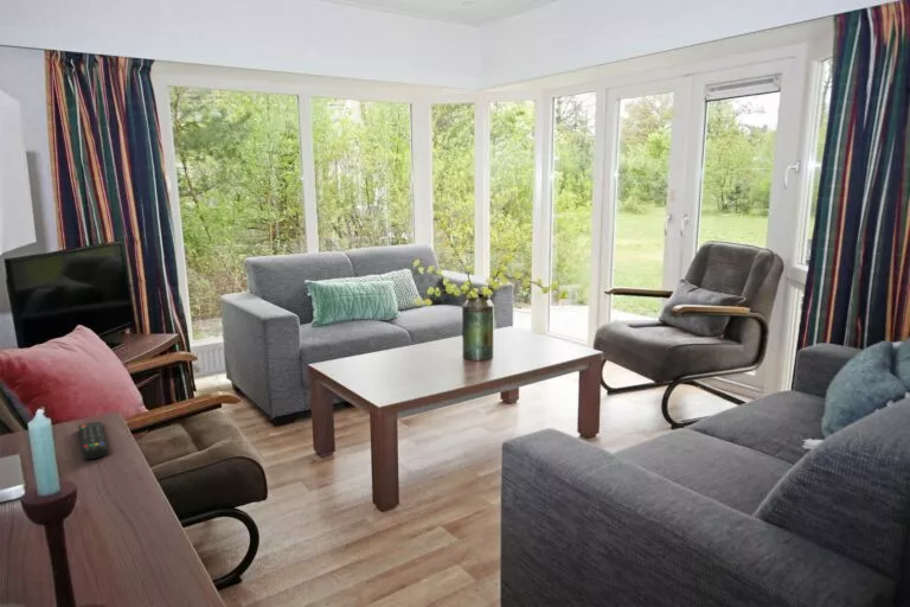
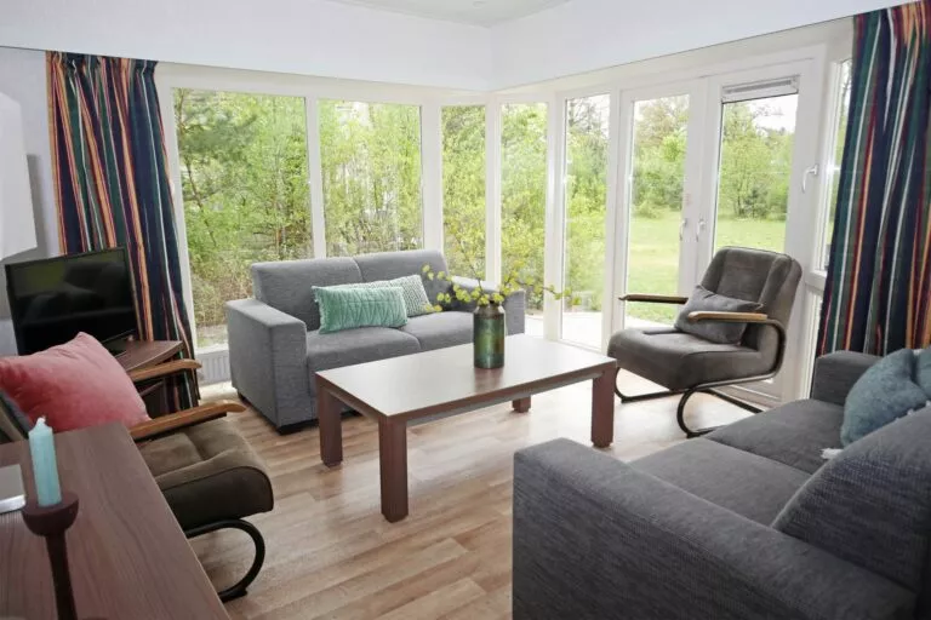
- remote control [77,421,109,460]
